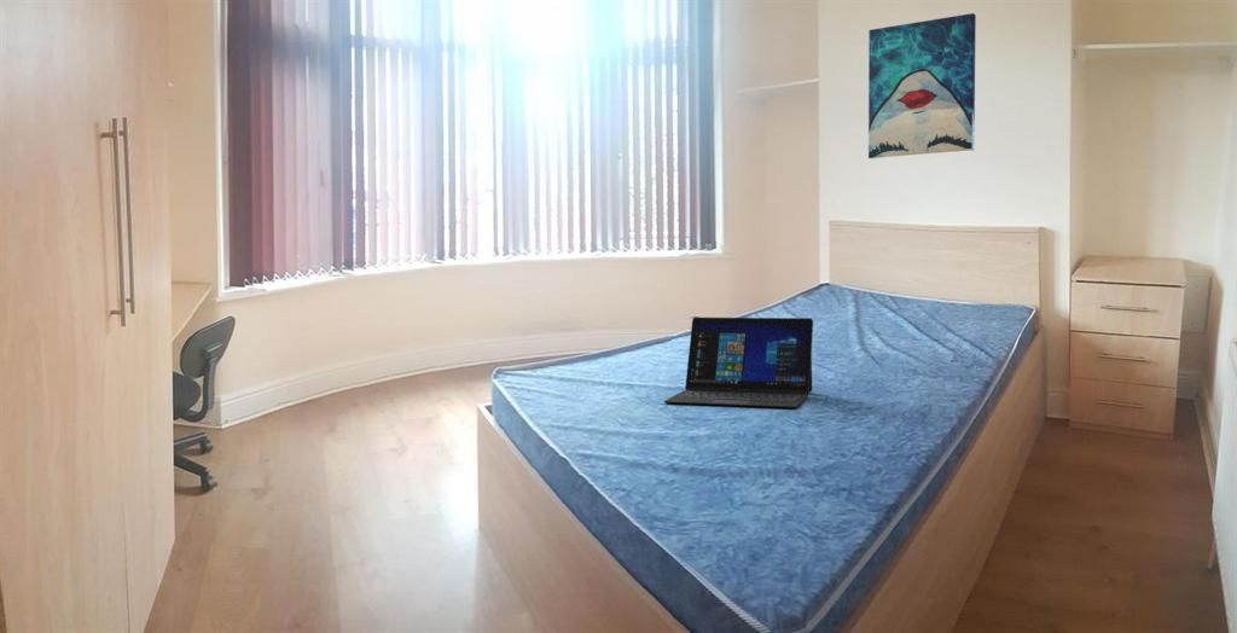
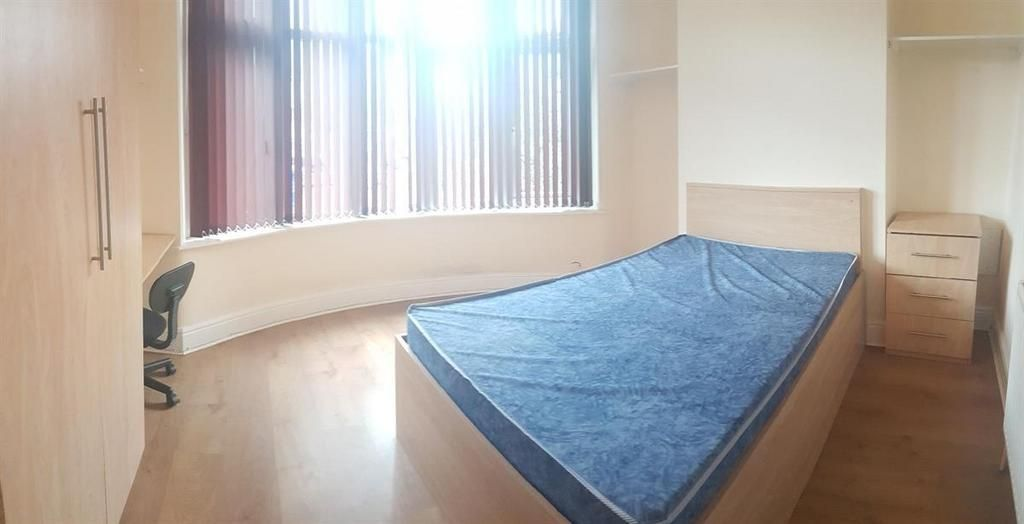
- laptop [663,316,814,410]
- wall art [867,12,977,159]
